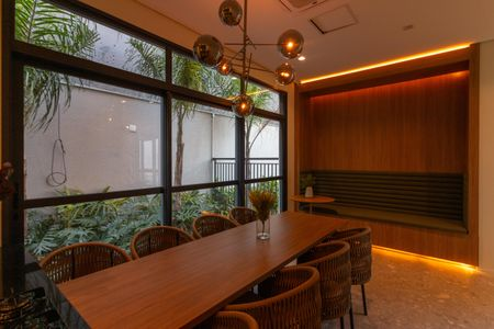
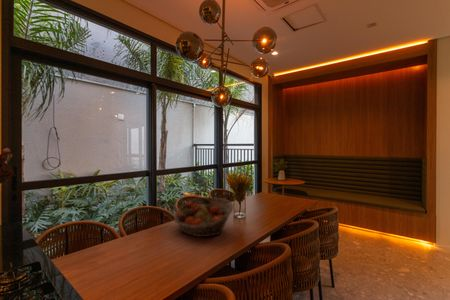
+ fruit basket [173,196,234,238]
